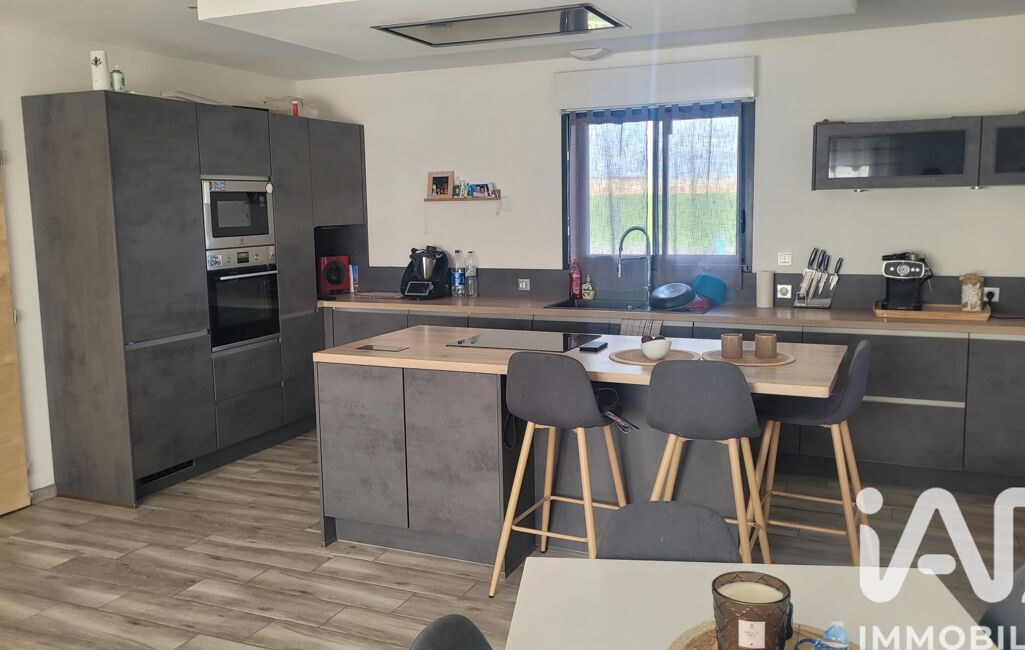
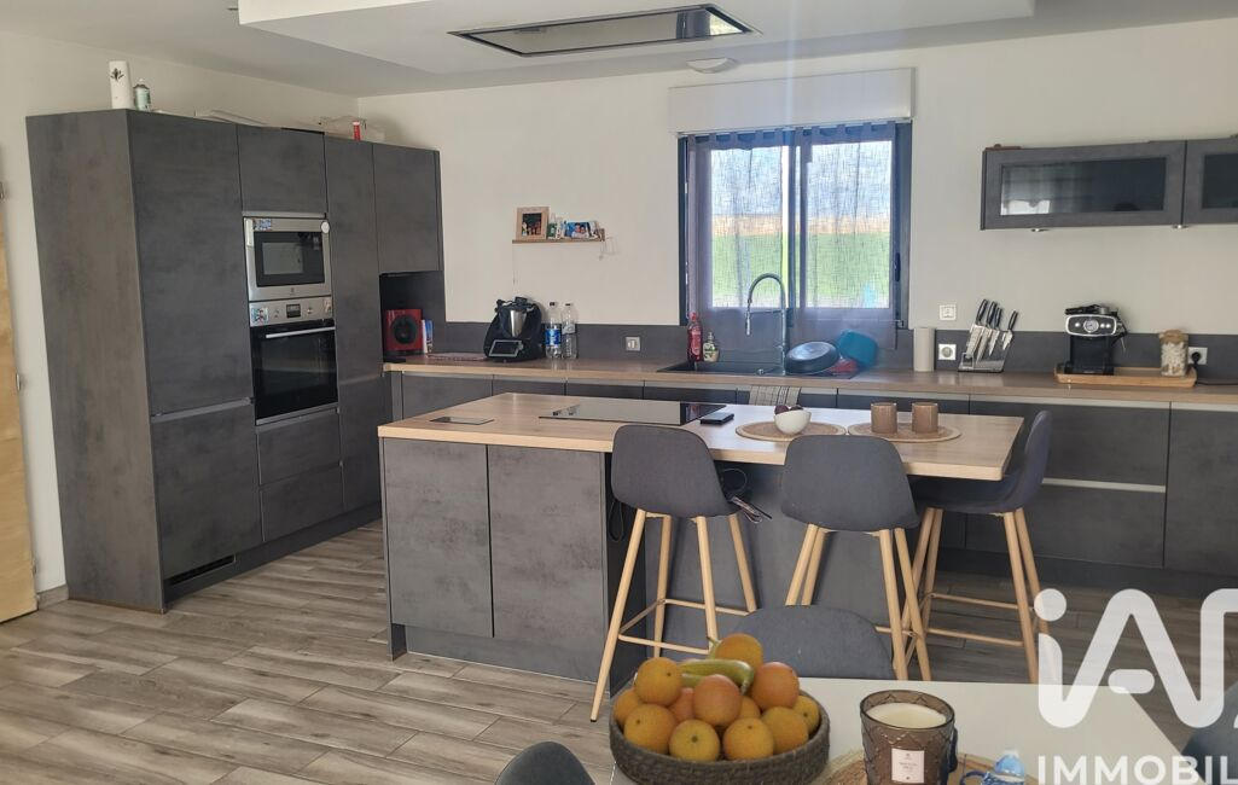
+ fruit bowl [608,633,831,785]
